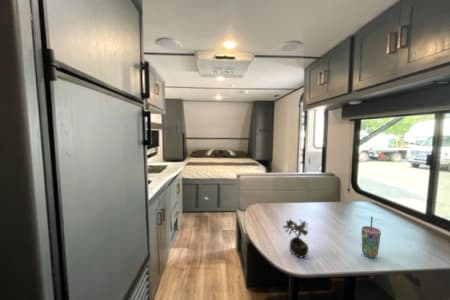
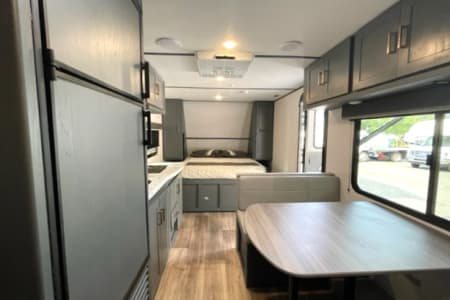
- cup [361,216,382,259]
- succulent plant [282,218,310,259]
